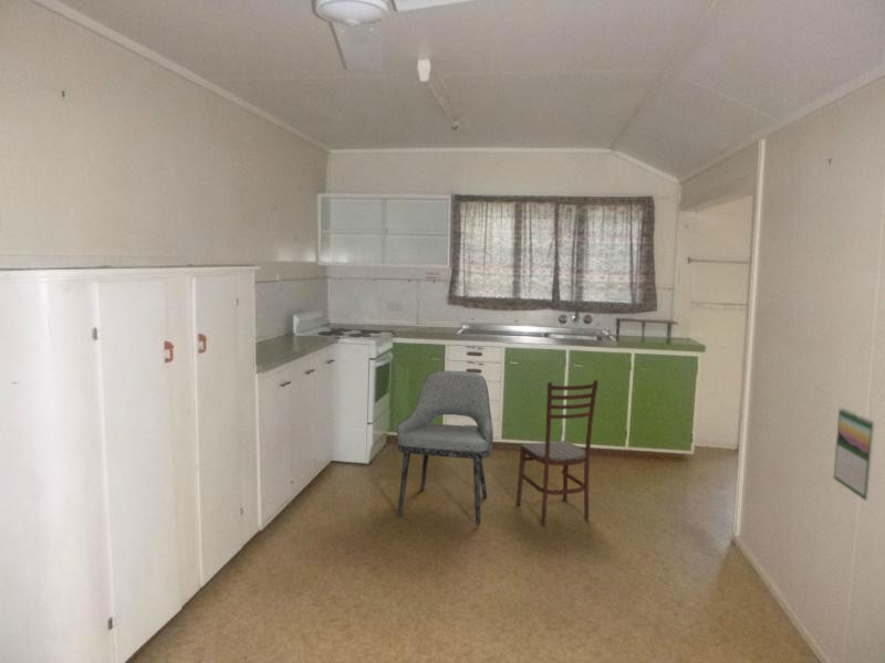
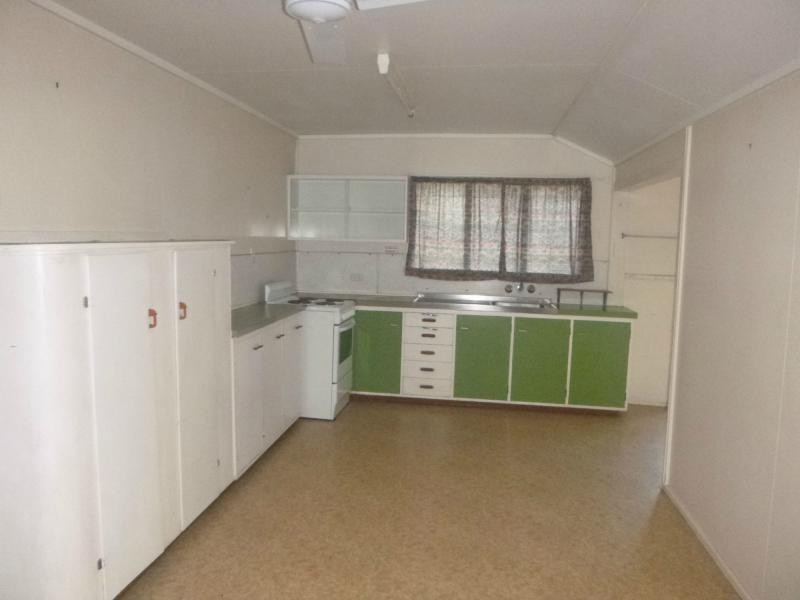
- calendar [832,406,876,502]
- dining chair [396,370,494,526]
- dining chair [516,379,600,525]
